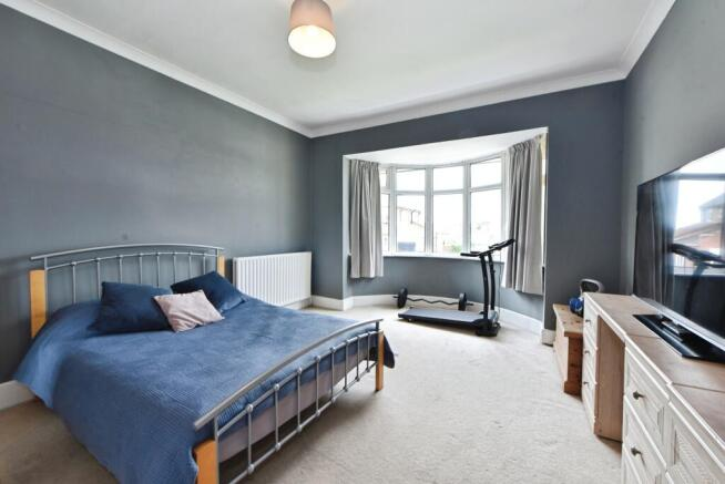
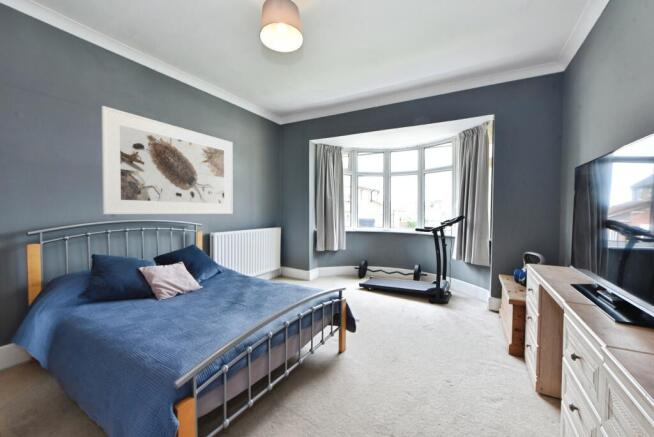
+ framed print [100,105,234,215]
